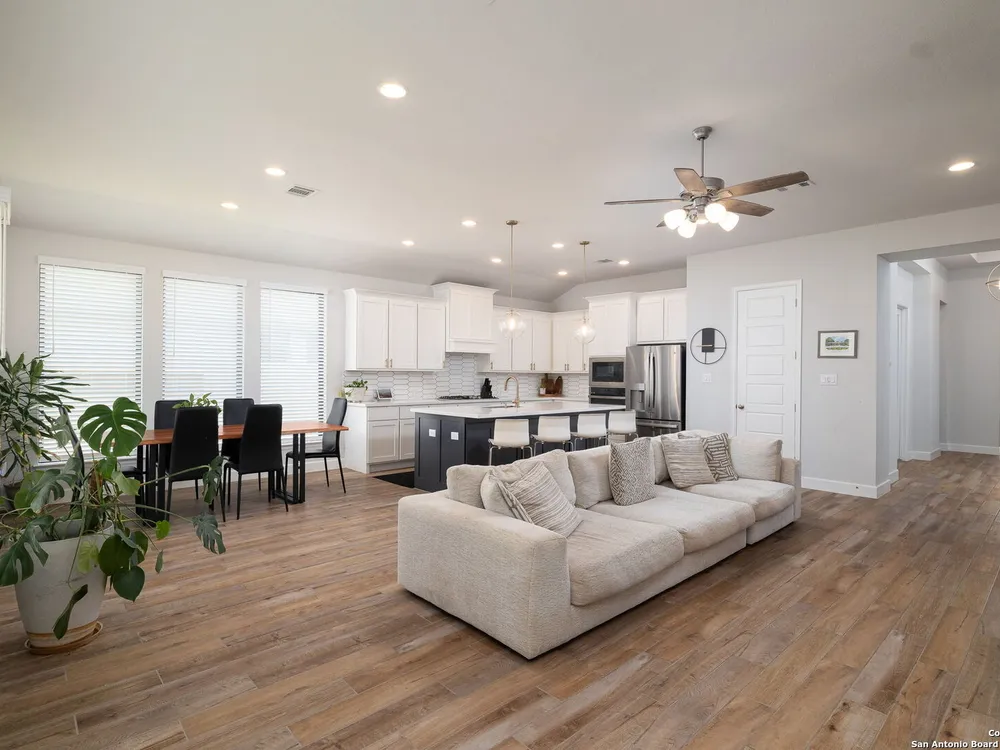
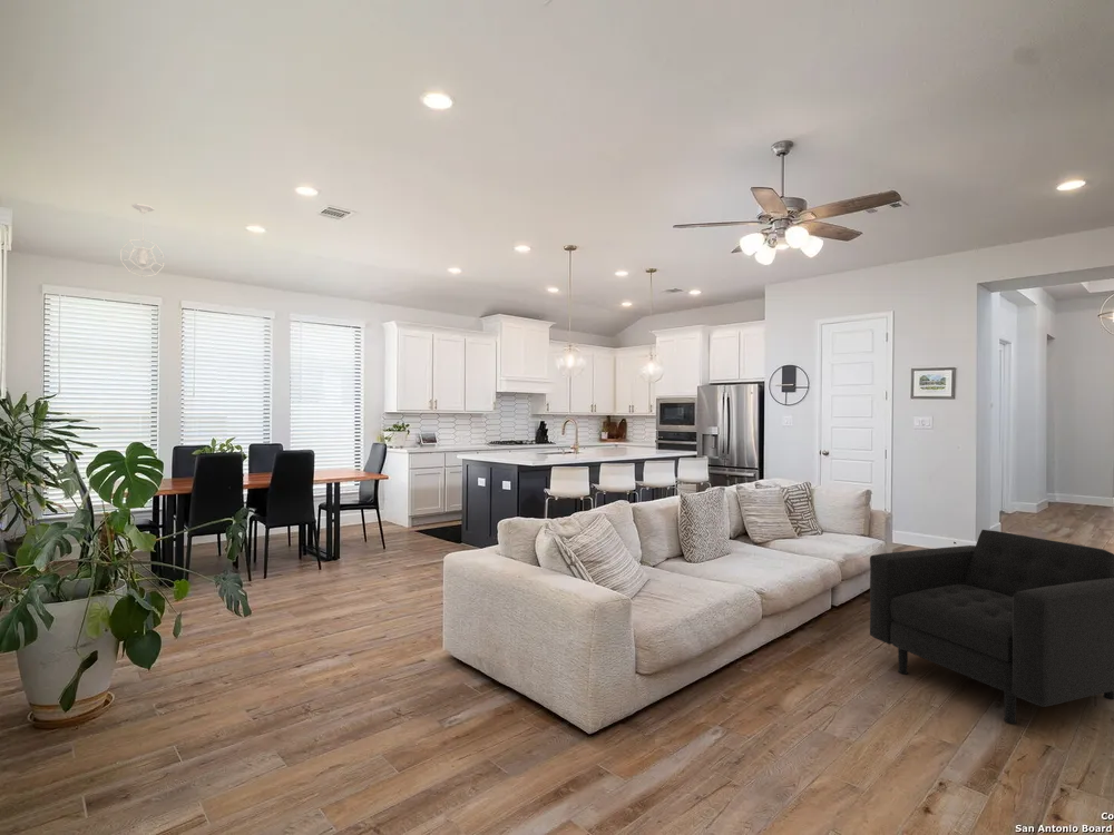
+ pendant light [119,203,165,278]
+ armchair [869,529,1114,725]
